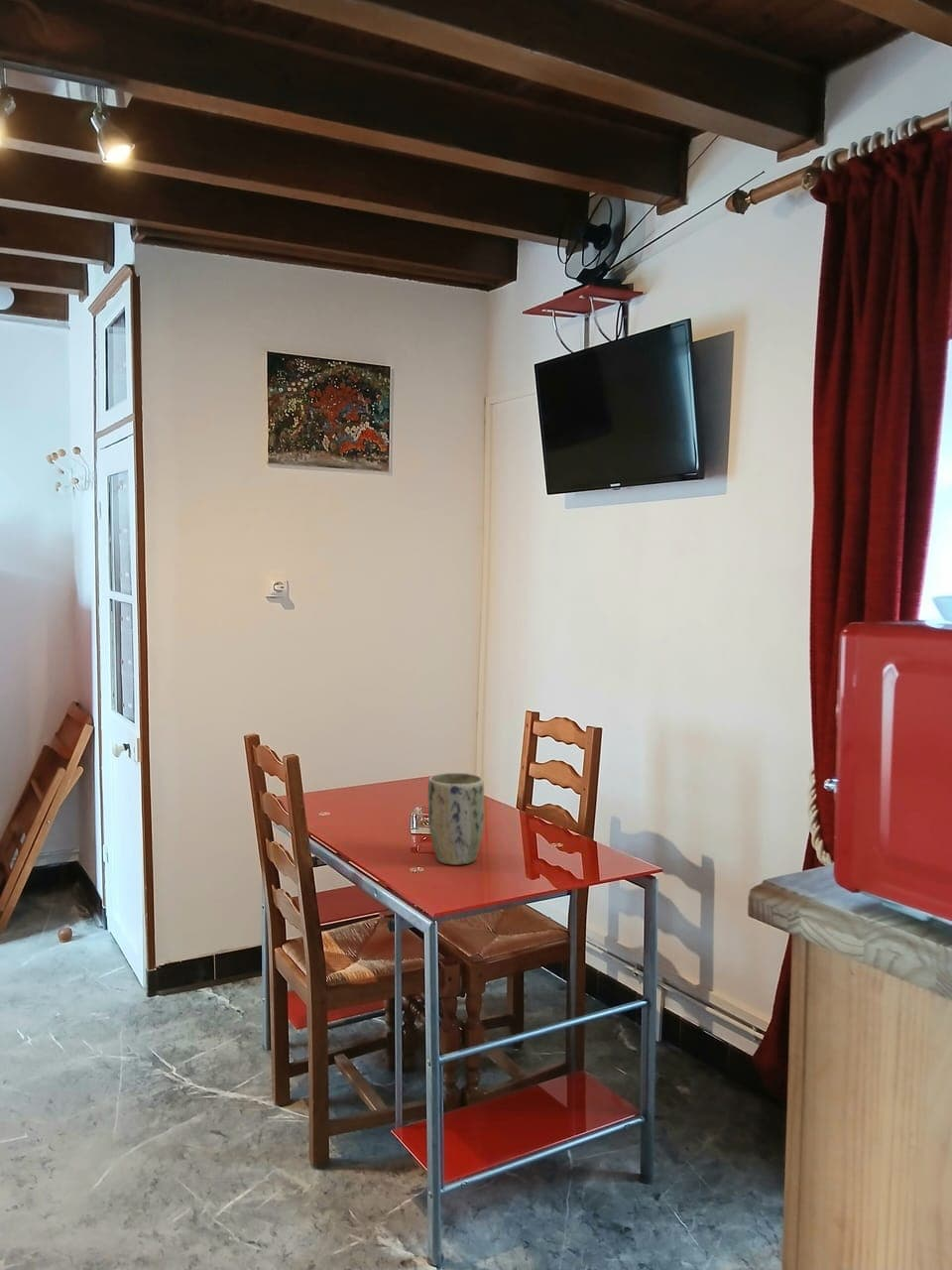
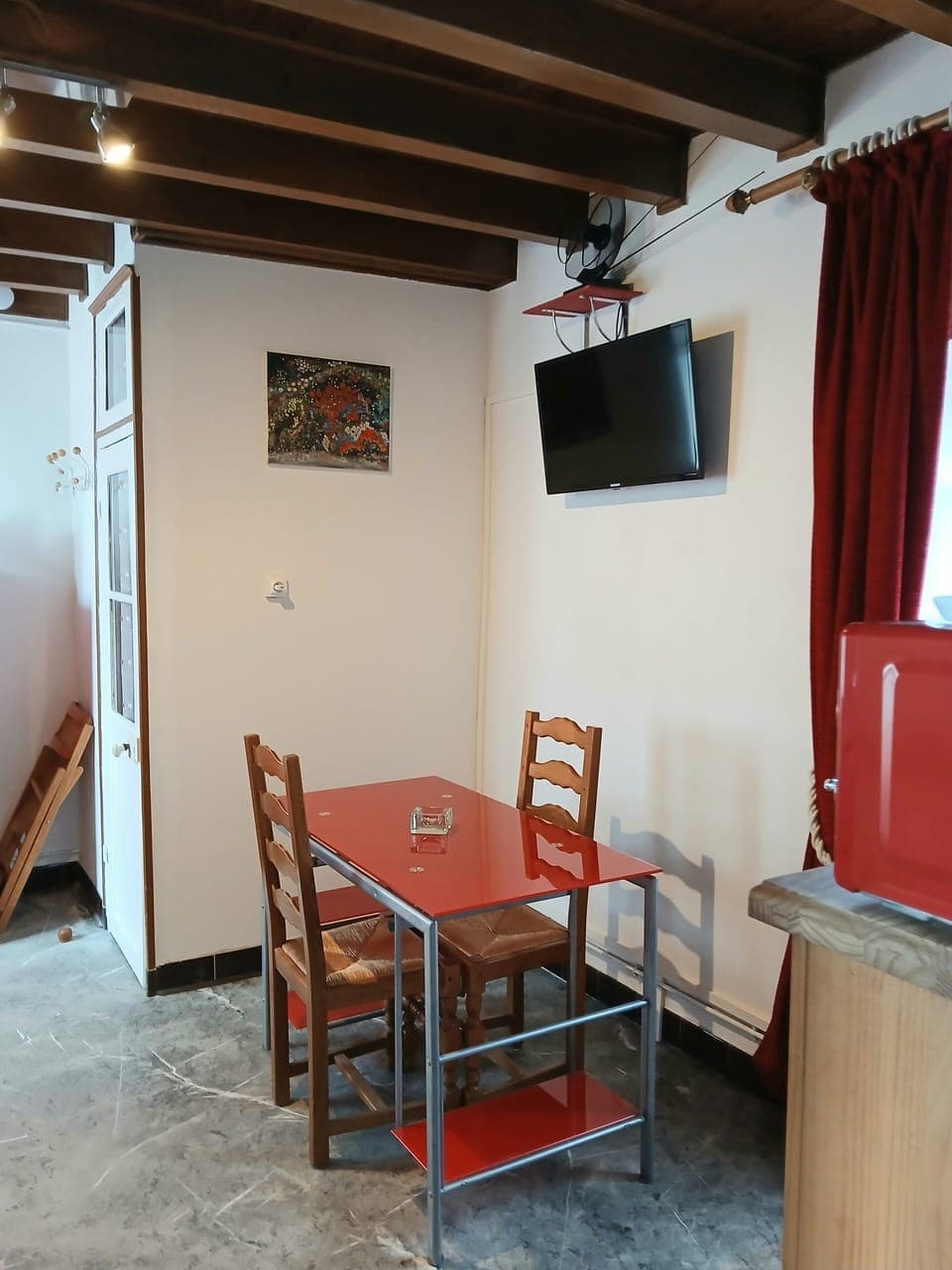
- plant pot [427,772,485,866]
